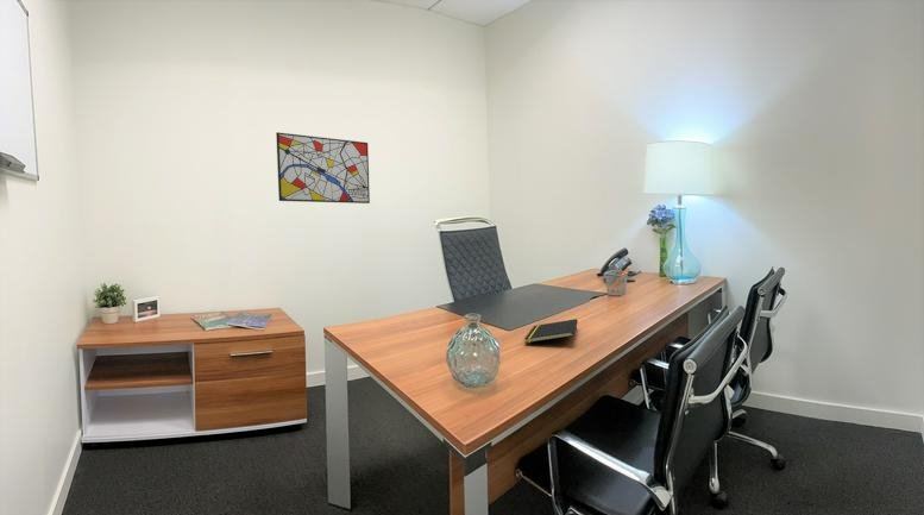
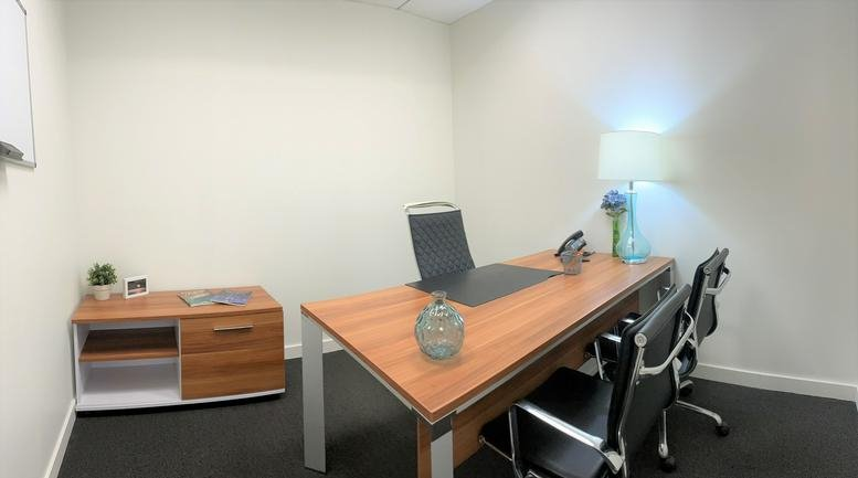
- notepad [523,318,579,344]
- wall art [275,131,371,205]
